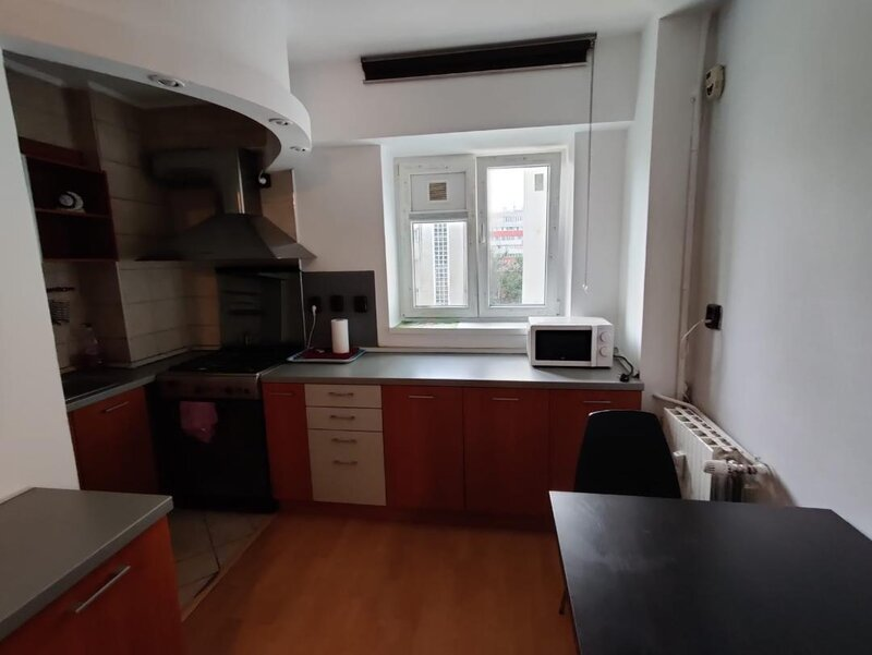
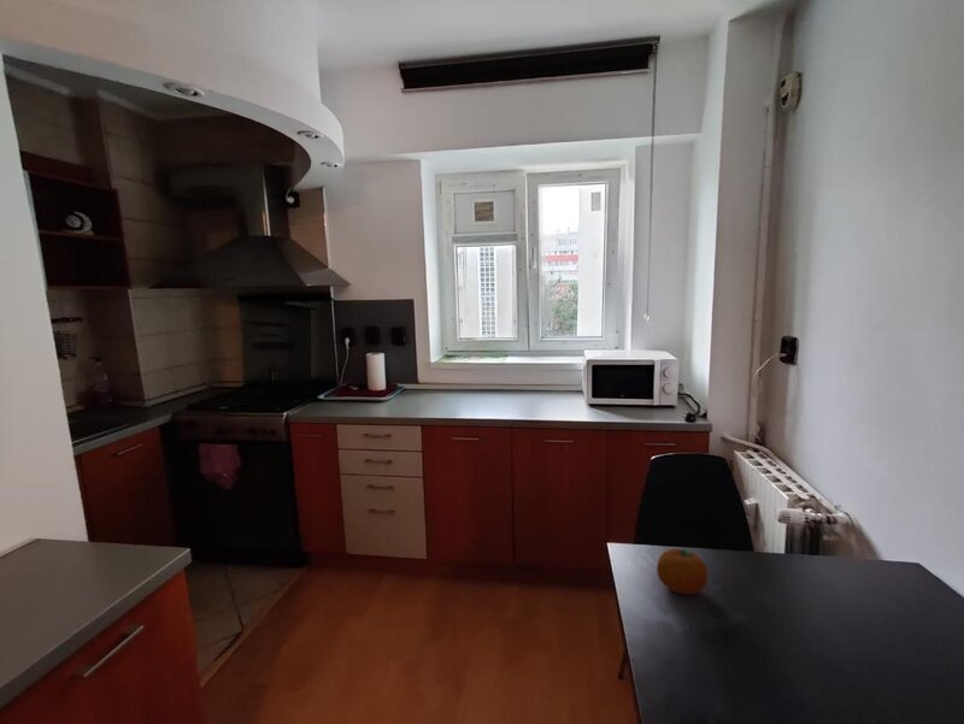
+ fruit [656,548,709,596]
